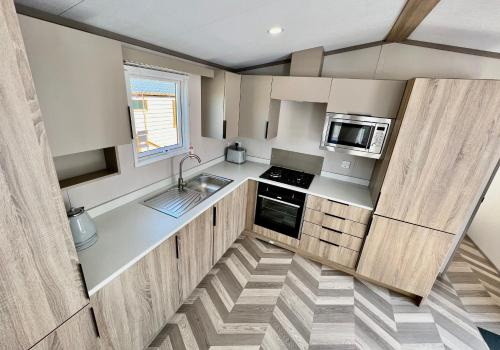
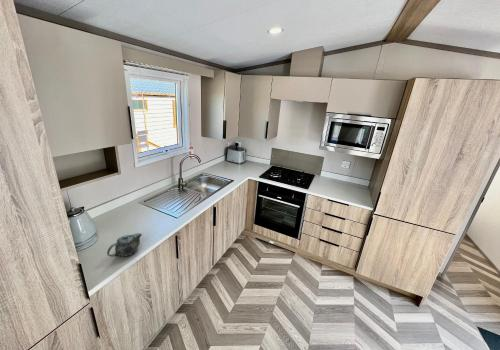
+ chinaware [106,232,143,258]
